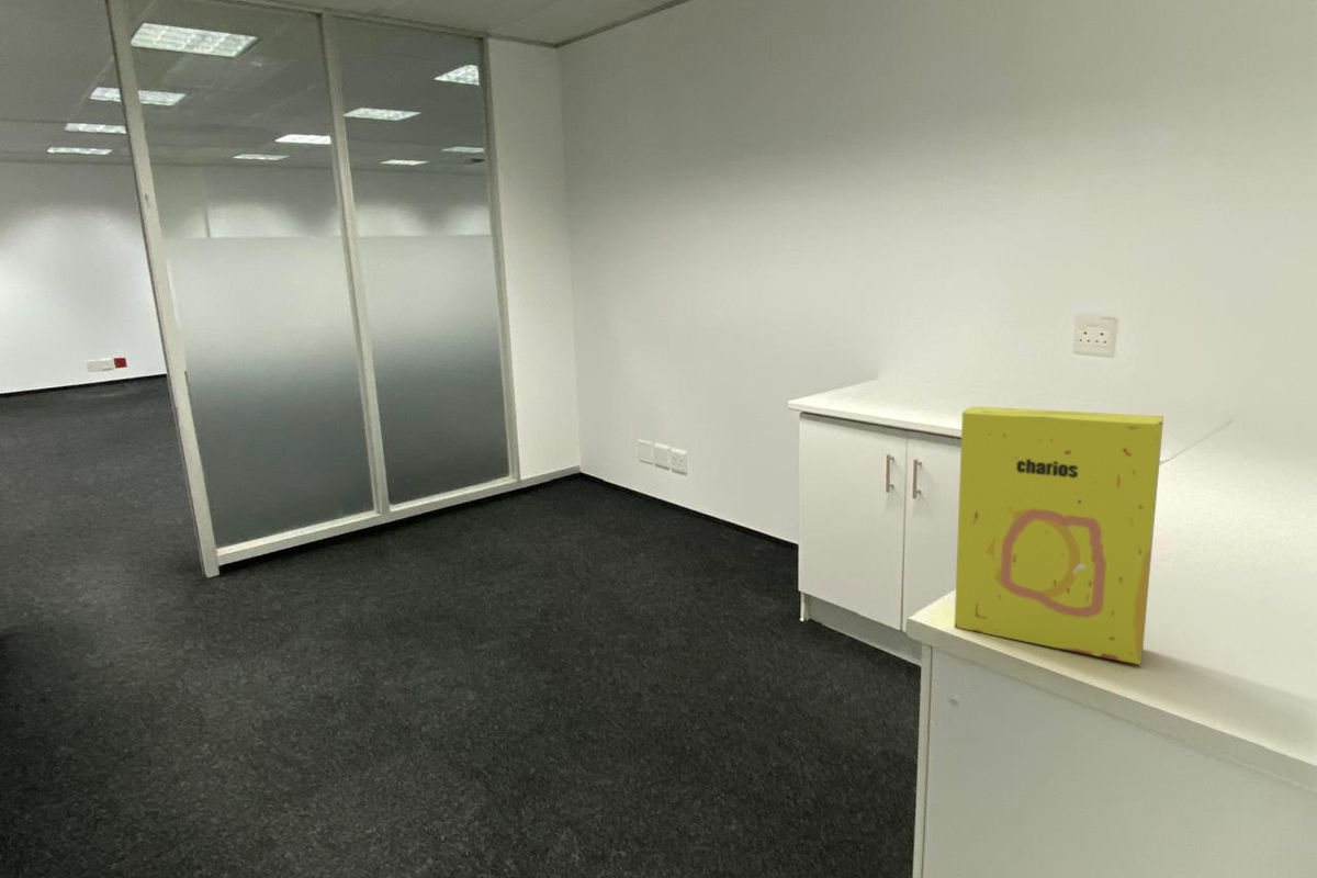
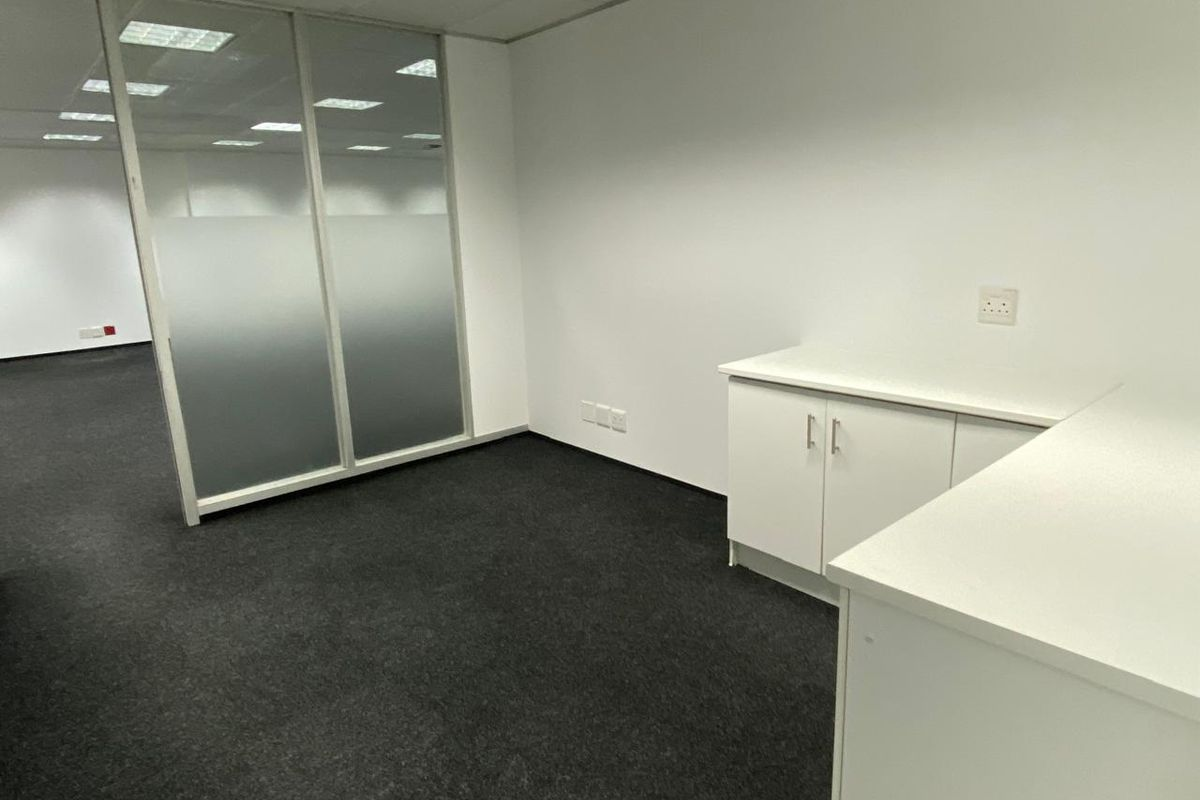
- cereal box [954,405,1164,666]
